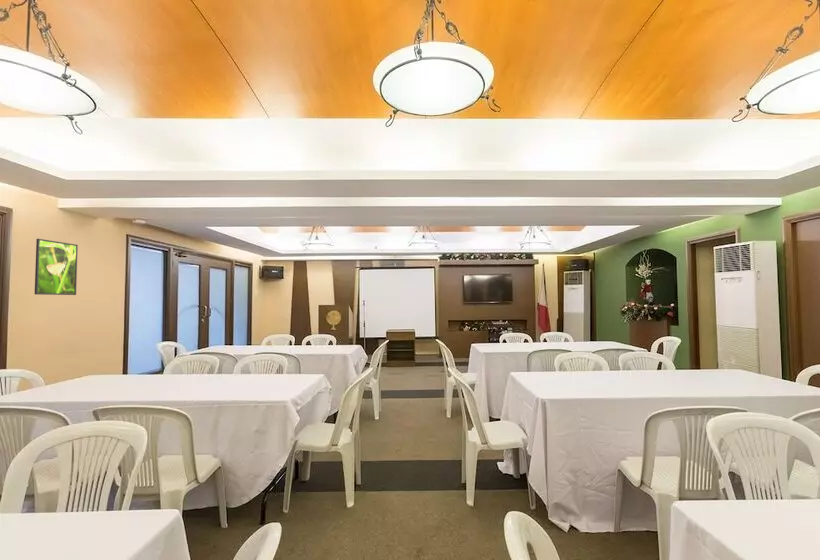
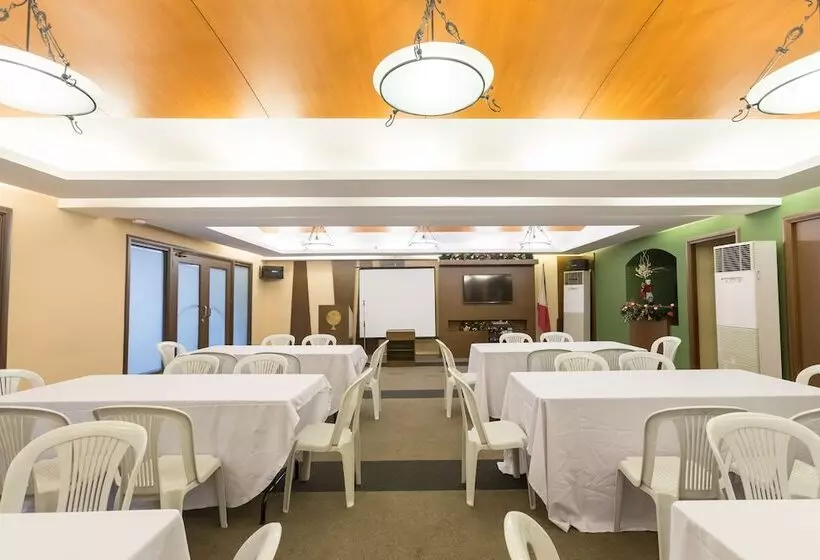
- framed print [34,238,79,296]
